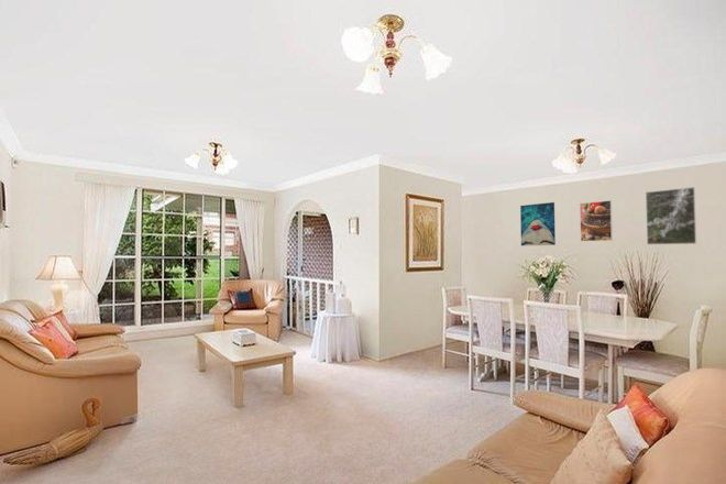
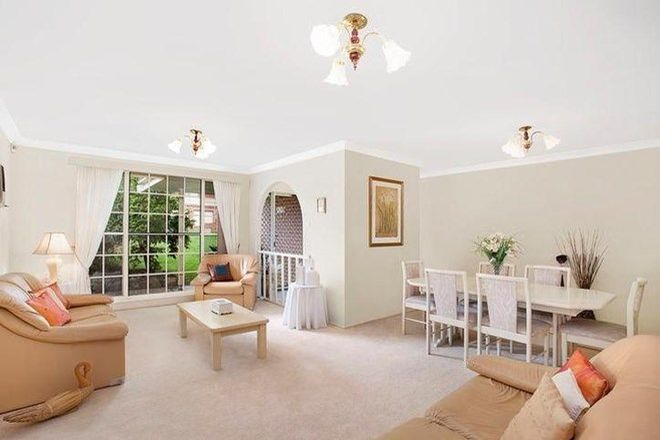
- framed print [645,186,697,245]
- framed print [579,199,614,242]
- wall art [519,201,557,246]
